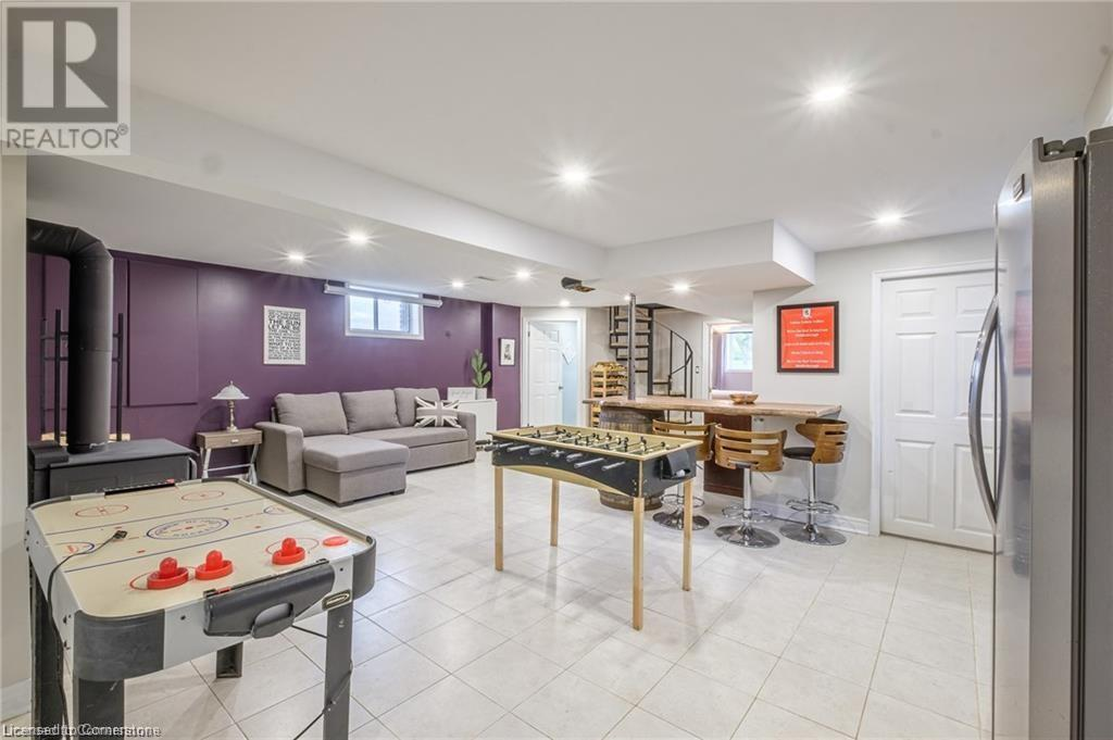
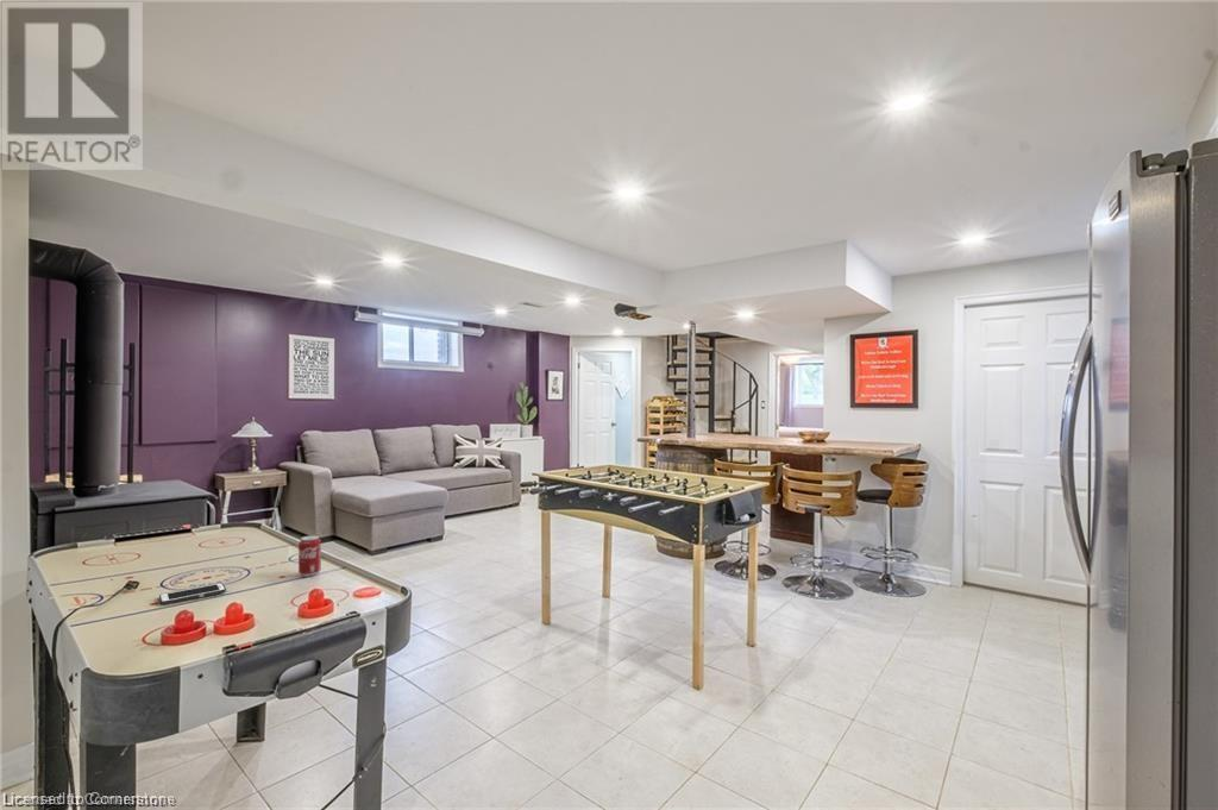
+ beverage can [297,534,322,578]
+ cell phone [158,582,227,605]
